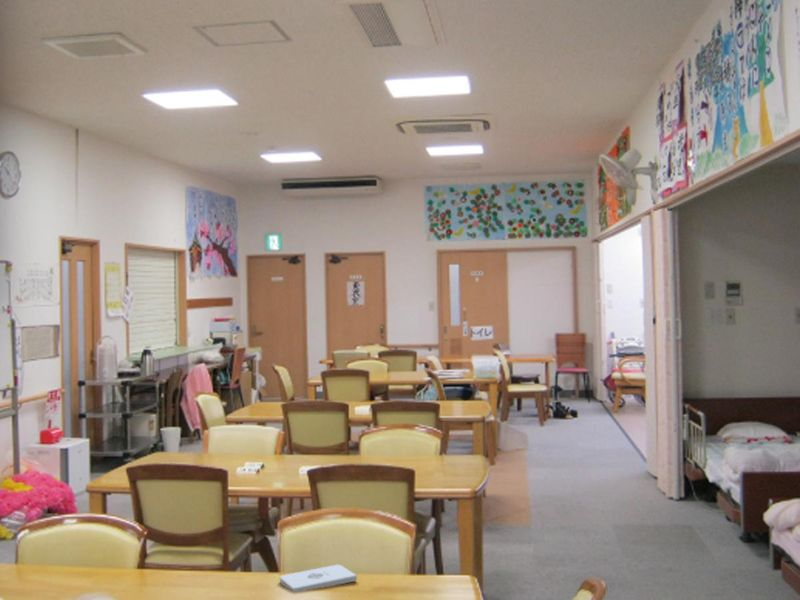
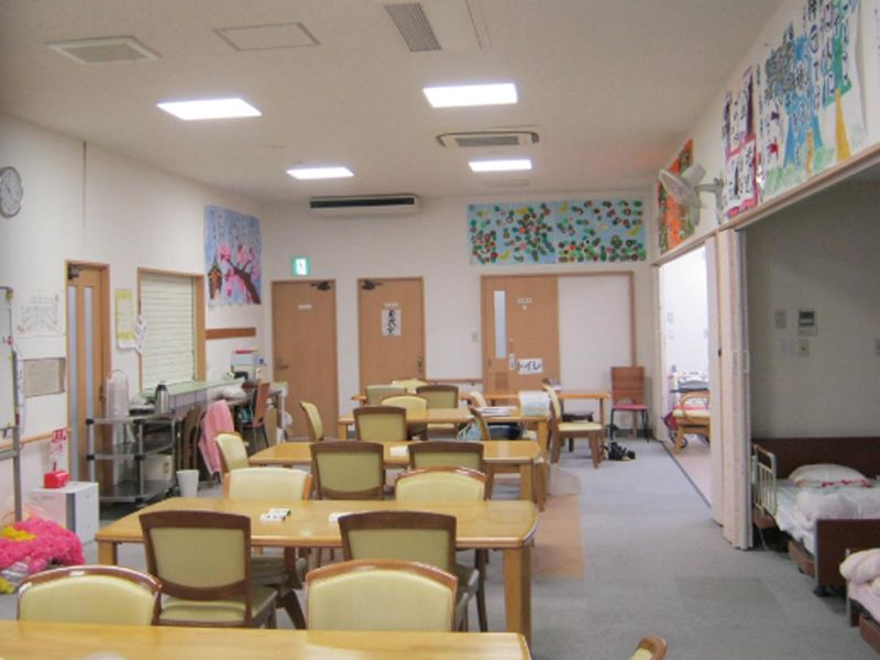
- notepad [279,564,358,593]
